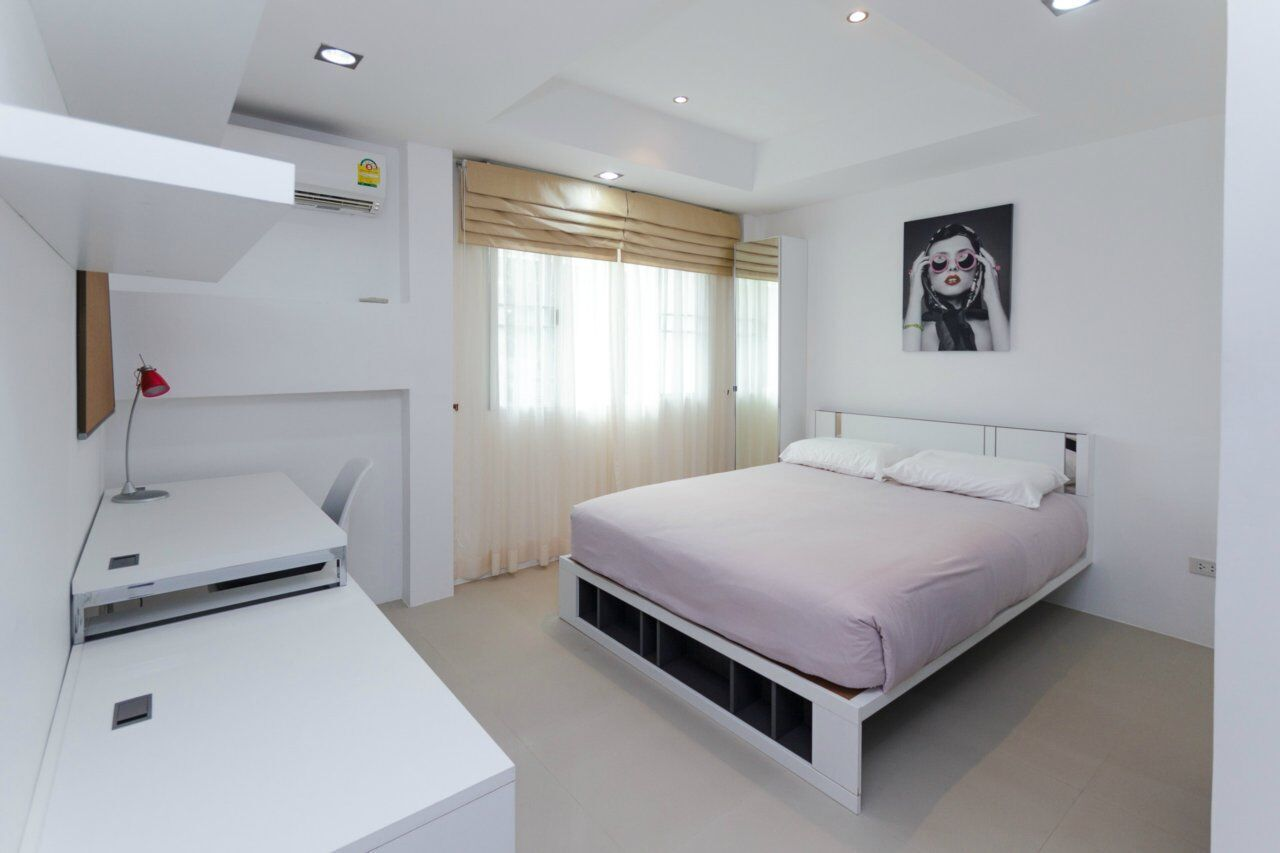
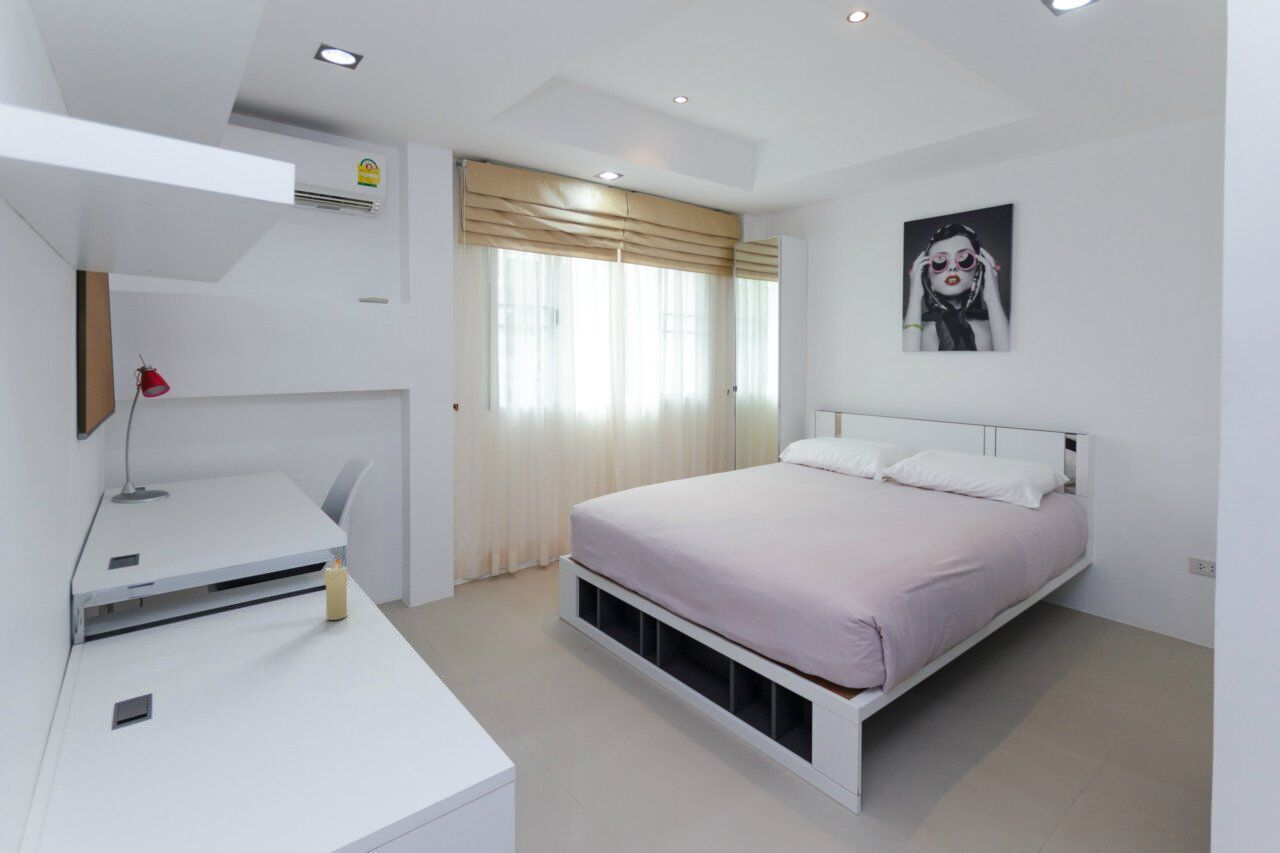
+ candle [324,556,348,621]
